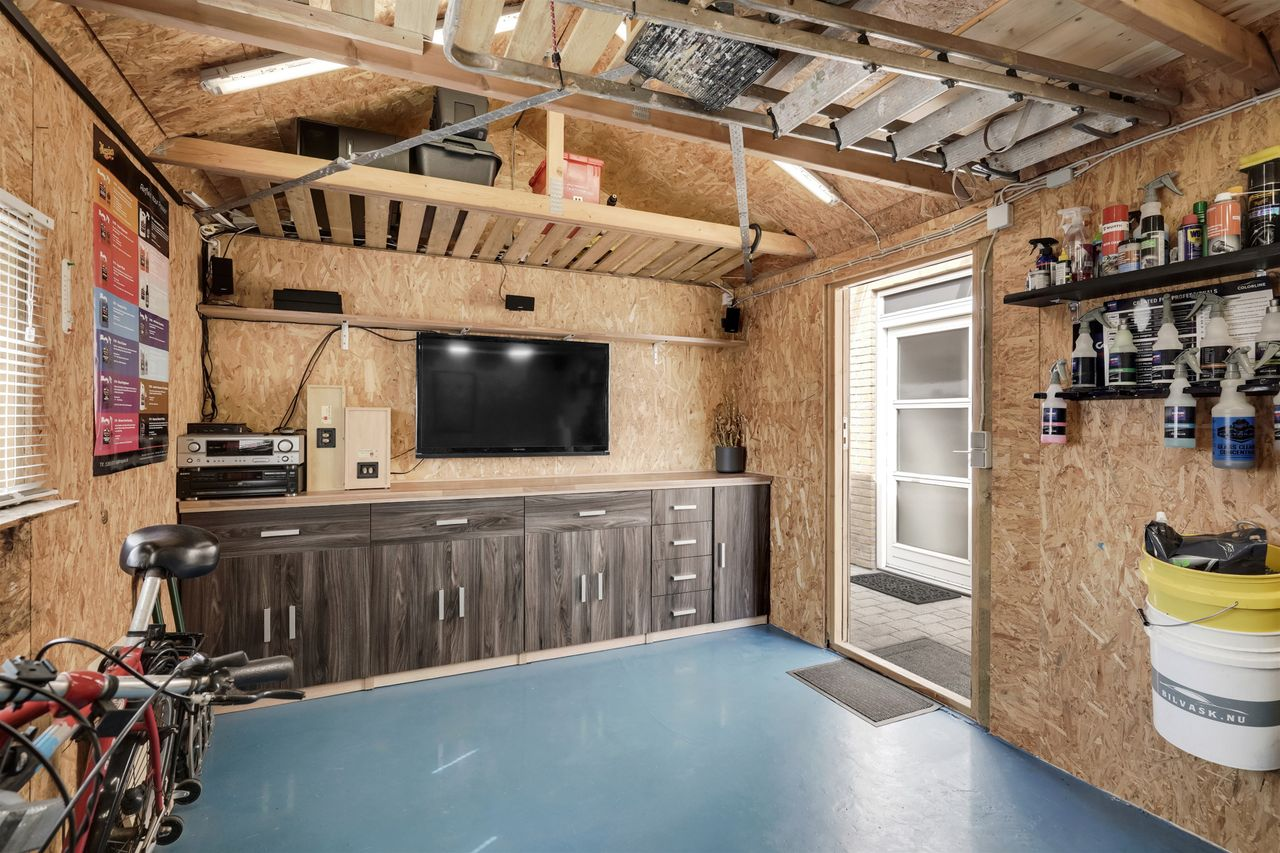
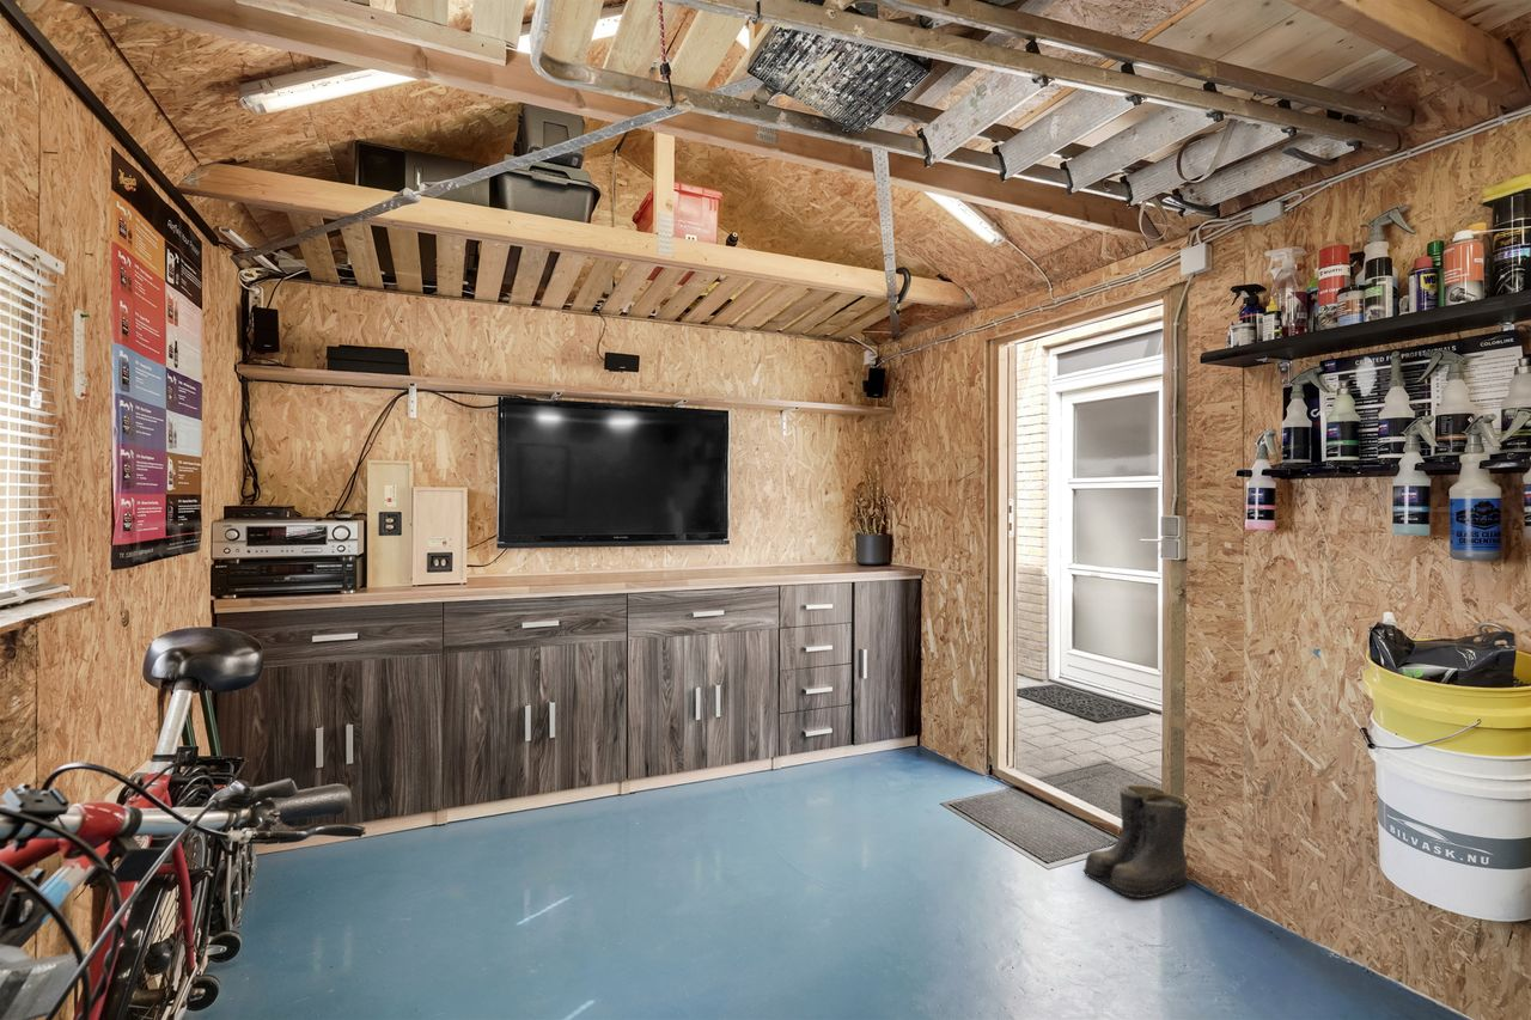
+ boots [1081,784,1191,899]
